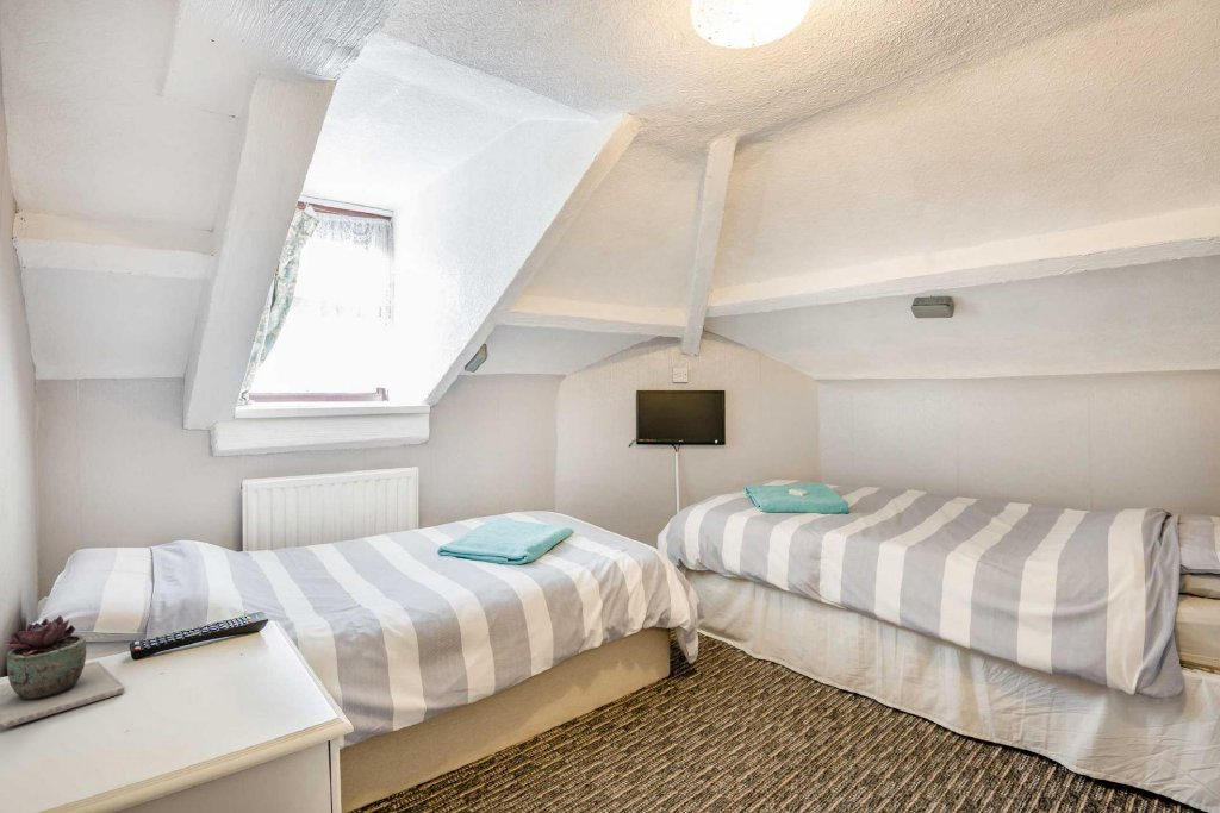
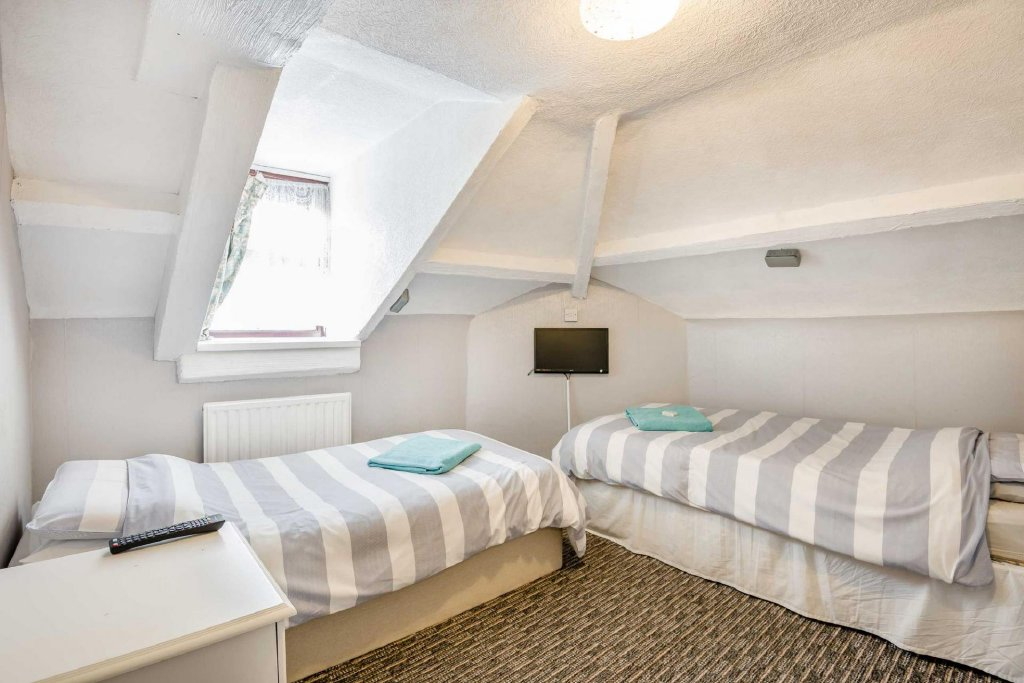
- succulent plant [0,614,126,731]
